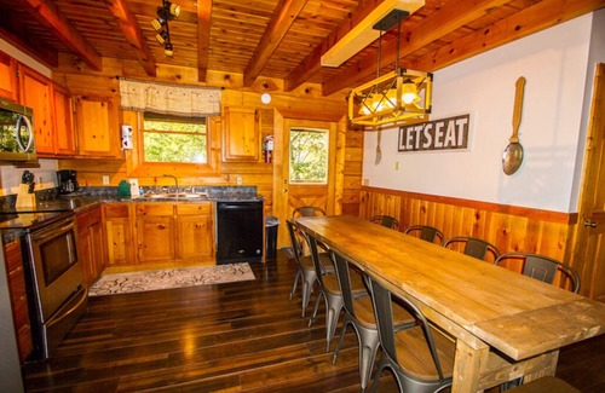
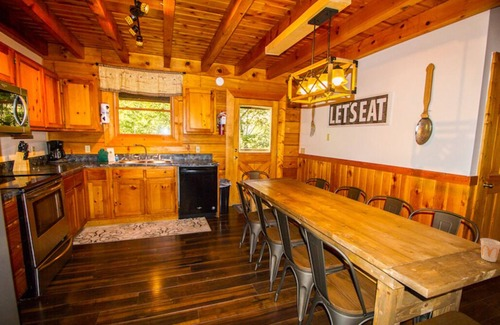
+ cup [479,237,500,263]
